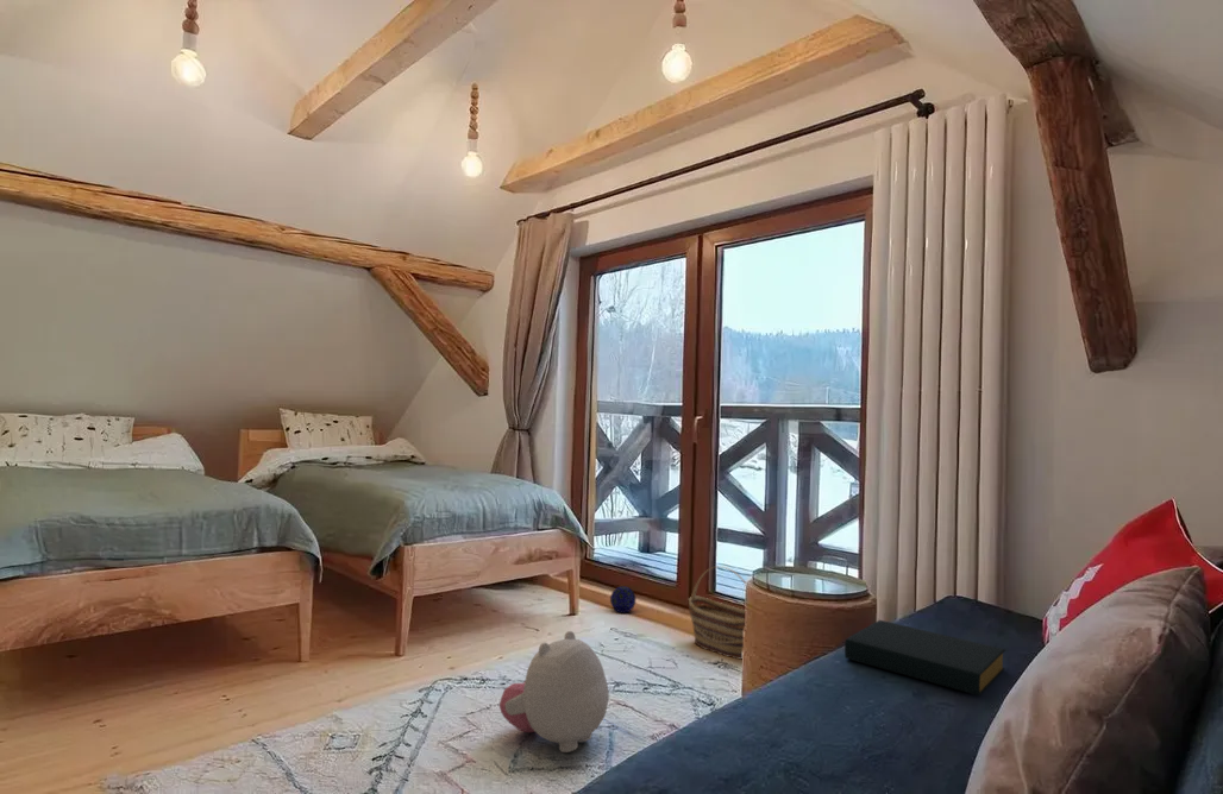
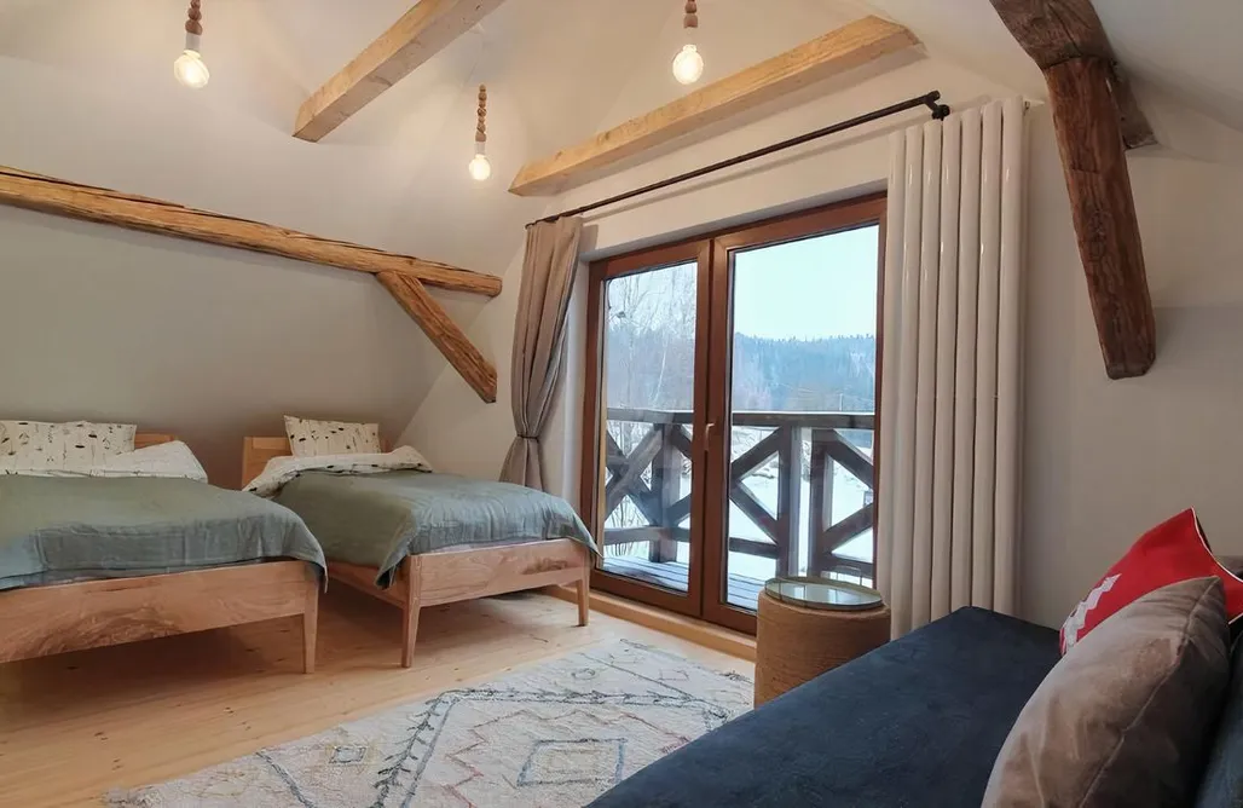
- basket [688,565,747,661]
- ball [609,585,636,615]
- plush toy [498,630,610,754]
- hardback book [843,619,1006,697]
